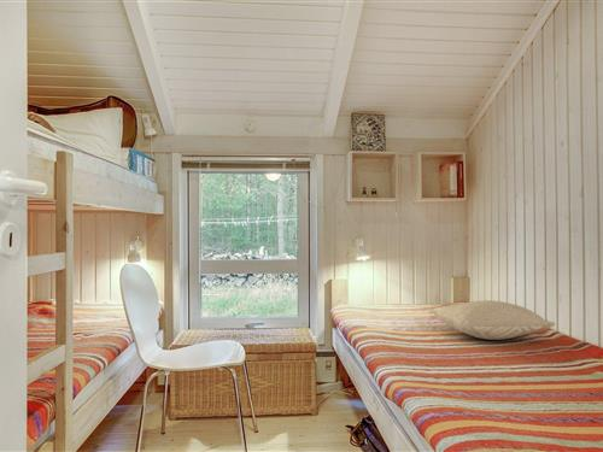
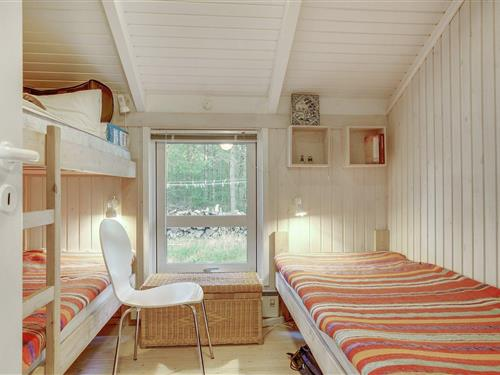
- pillow [428,299,556,341]
